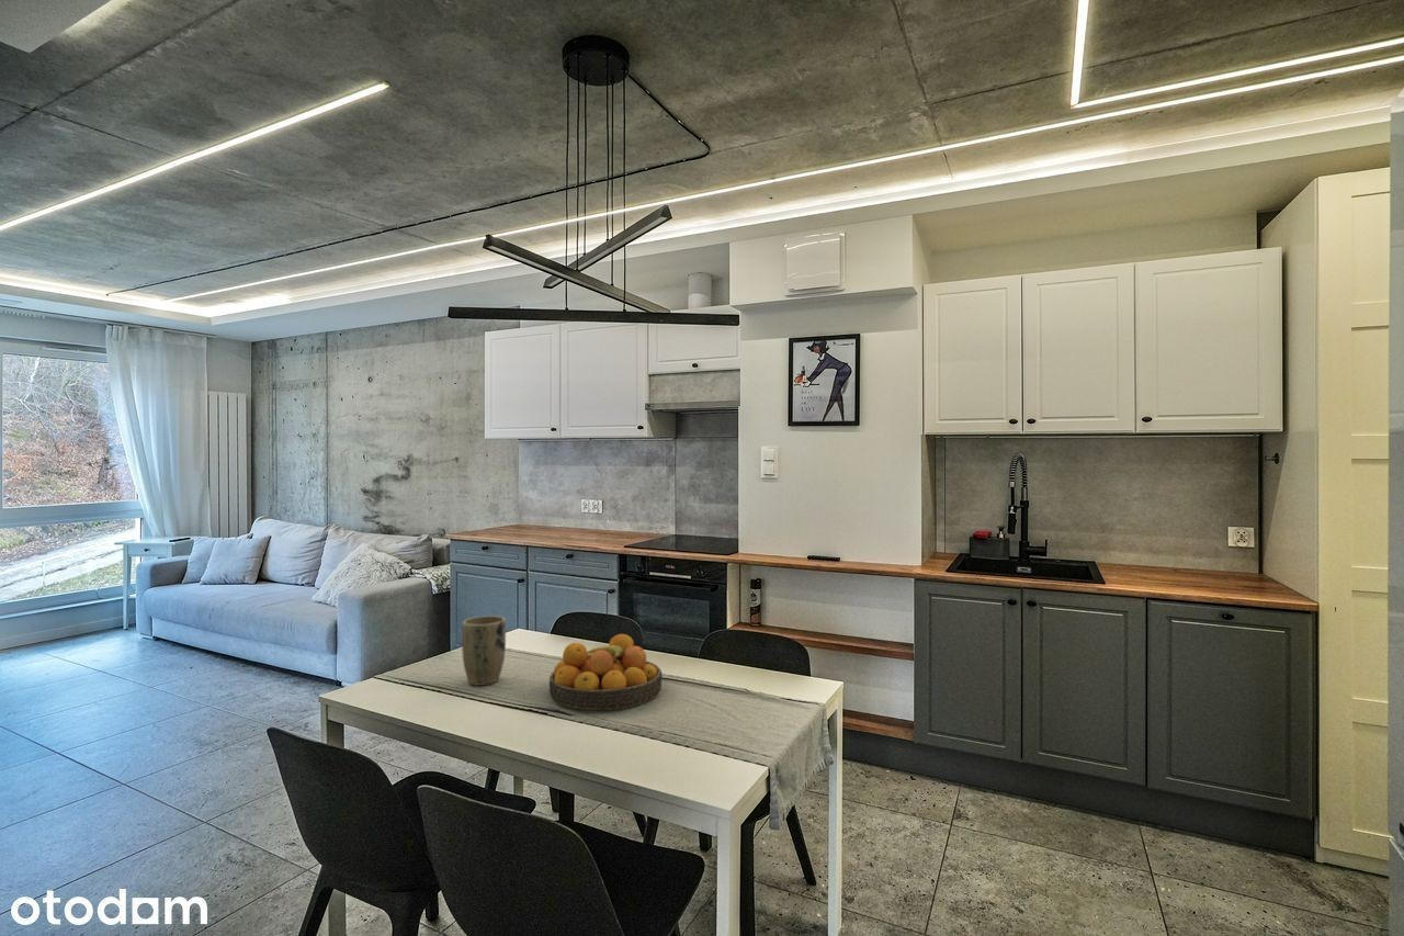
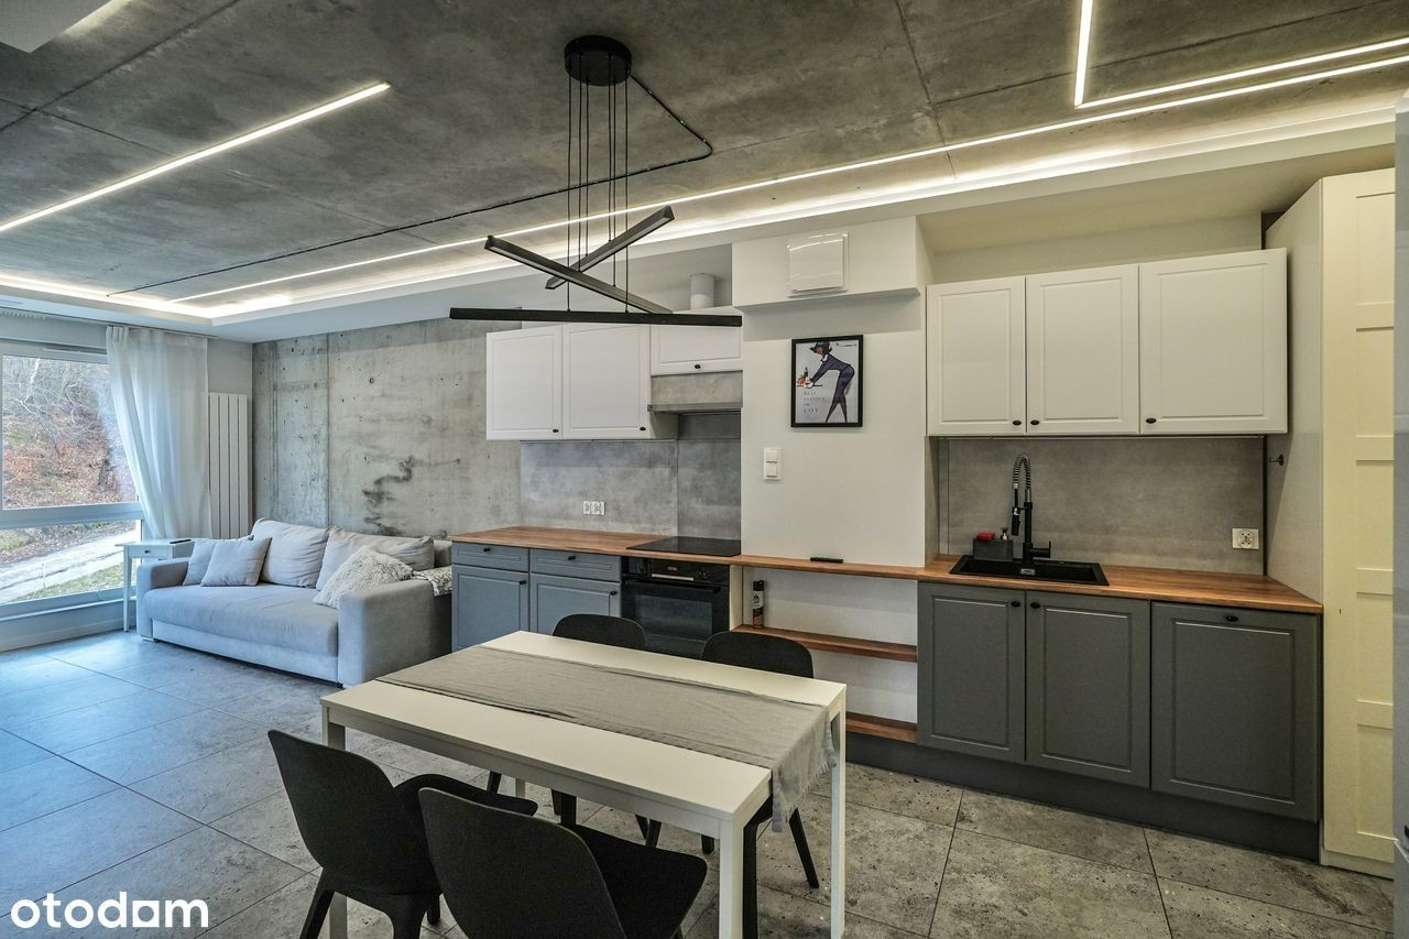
- plant pot [461,614,507,687]
- fruit bowl [548,633,663,711]
